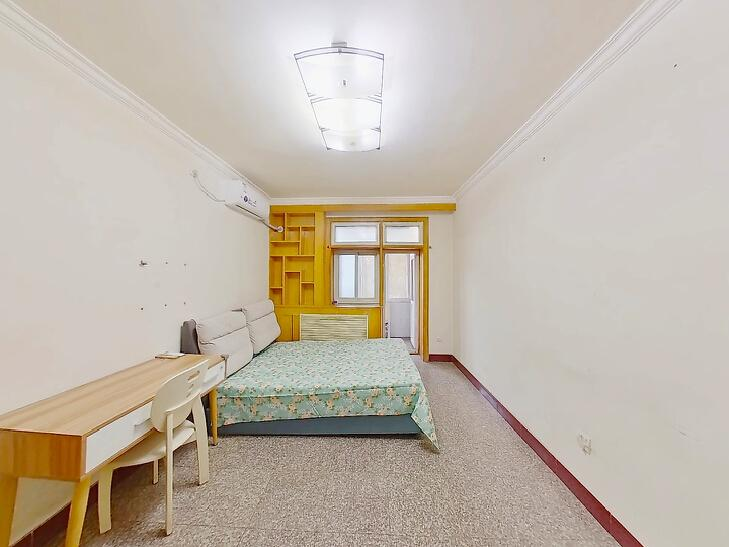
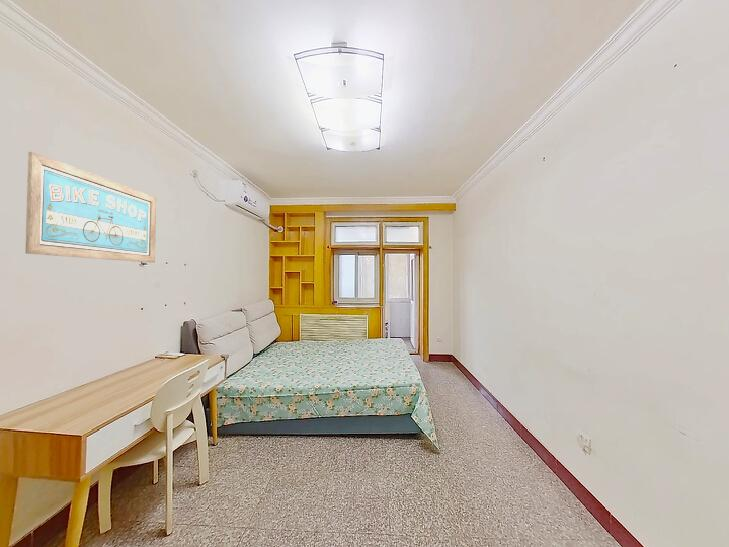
+ wall art [24,151,157,264]
